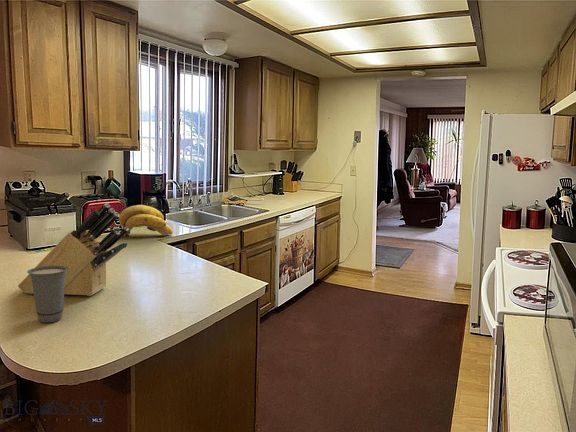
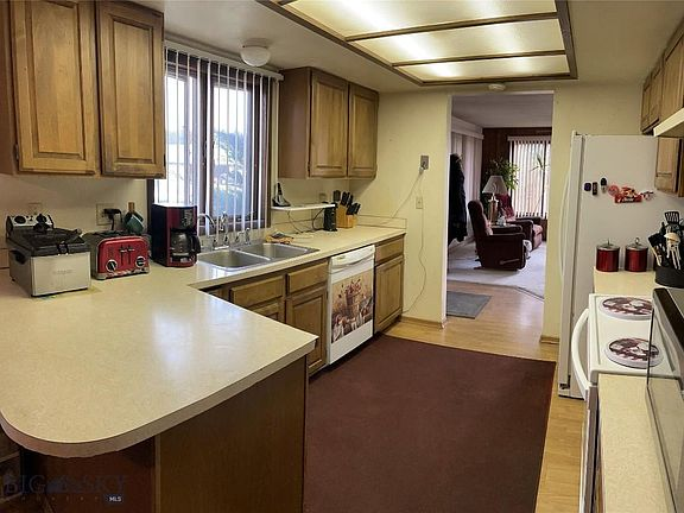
- banana bunch [118,204,174,237]
- knife block [17,202,129,297]
- cup [26,266,68,324]
